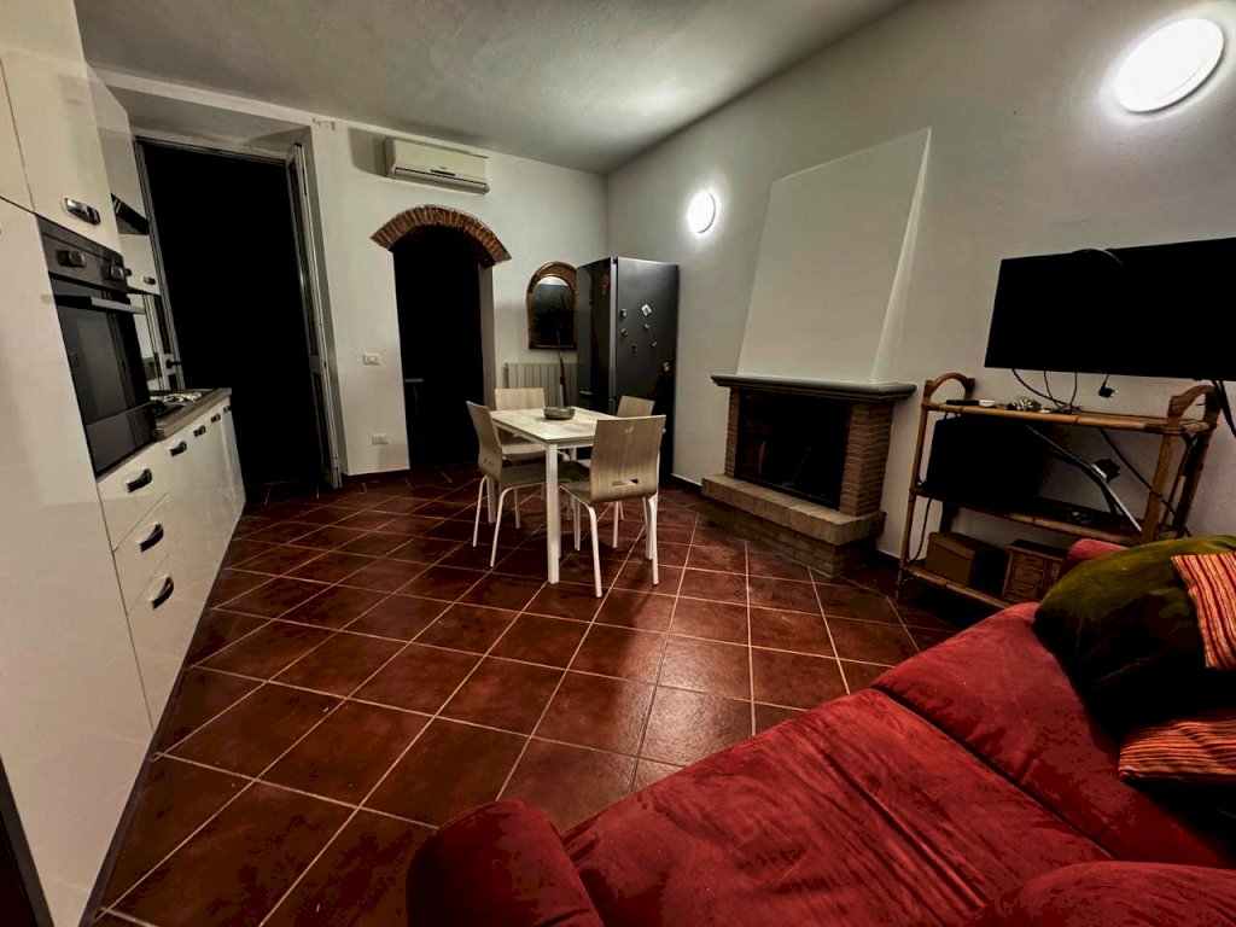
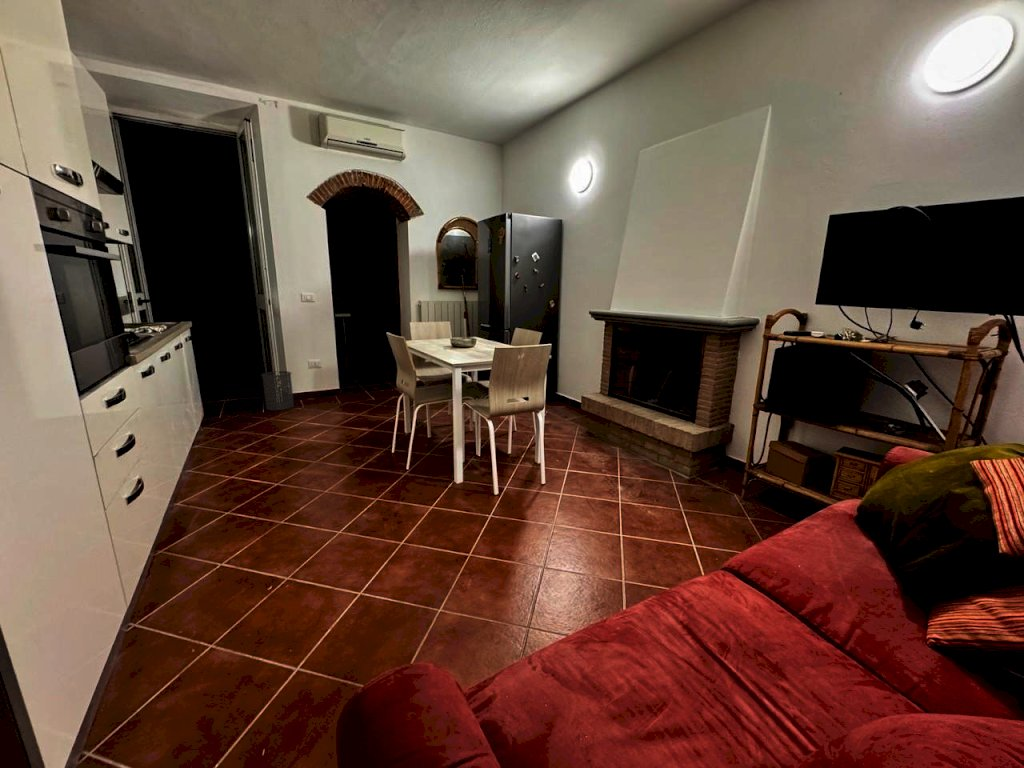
+ trash can [260,370,295,411]
